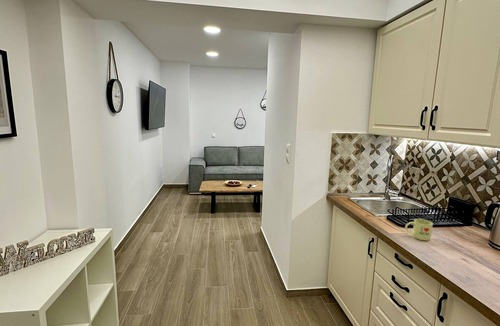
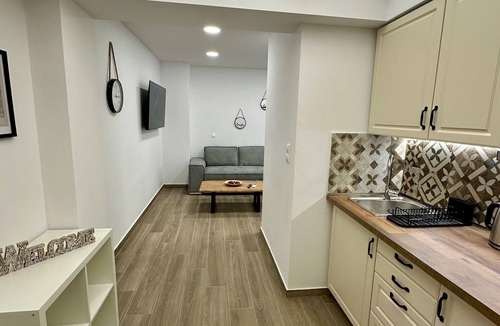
- mug [404,218,434,242]
